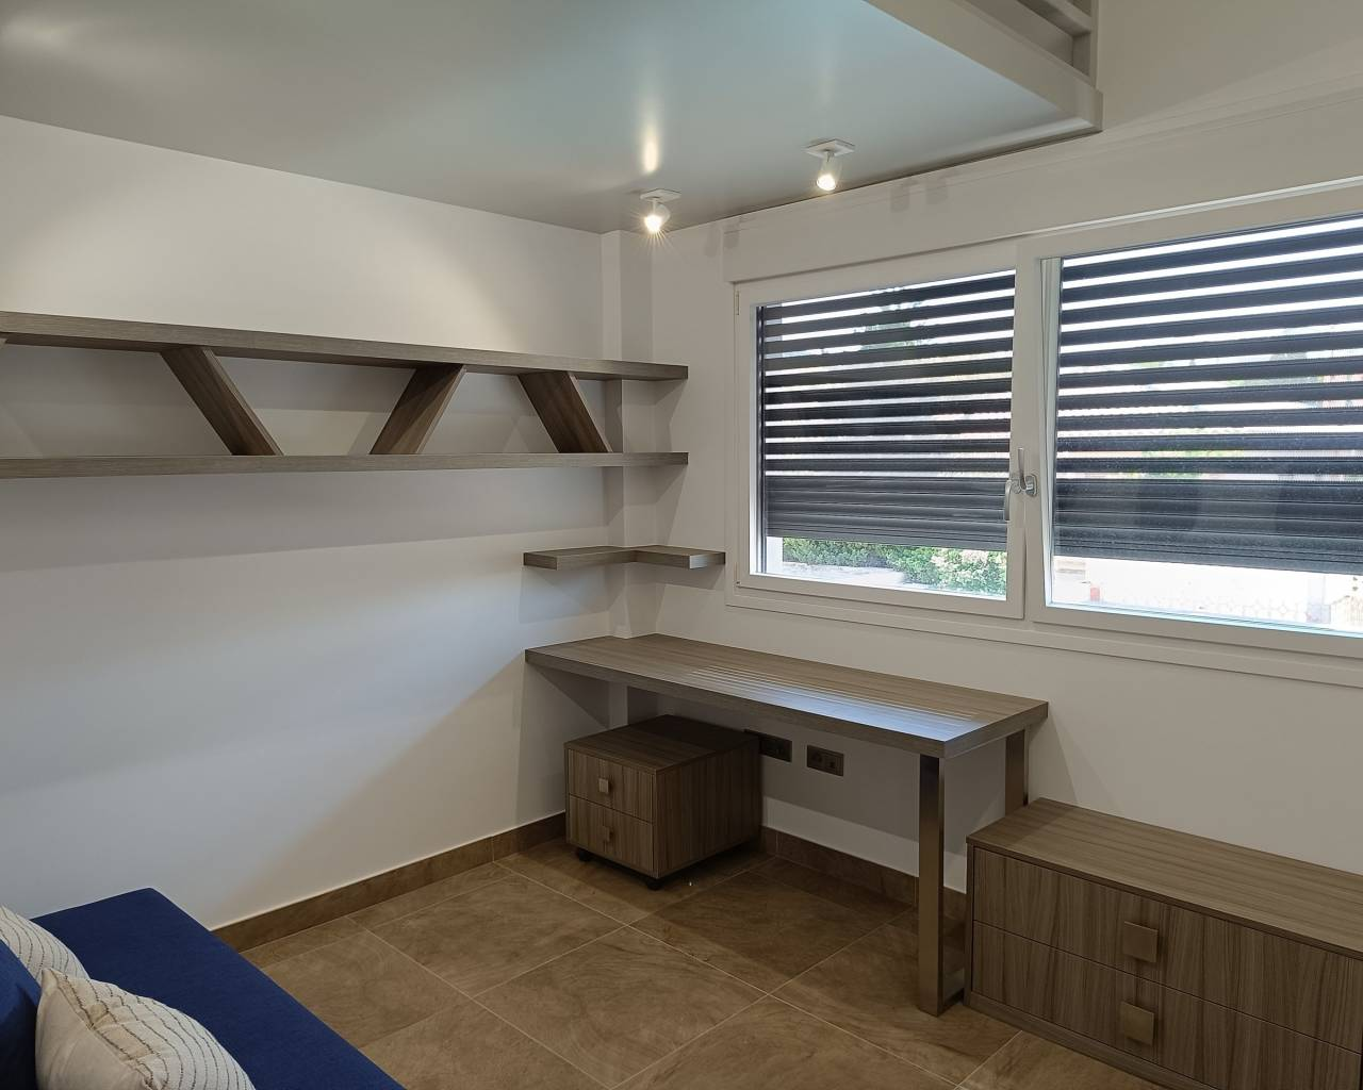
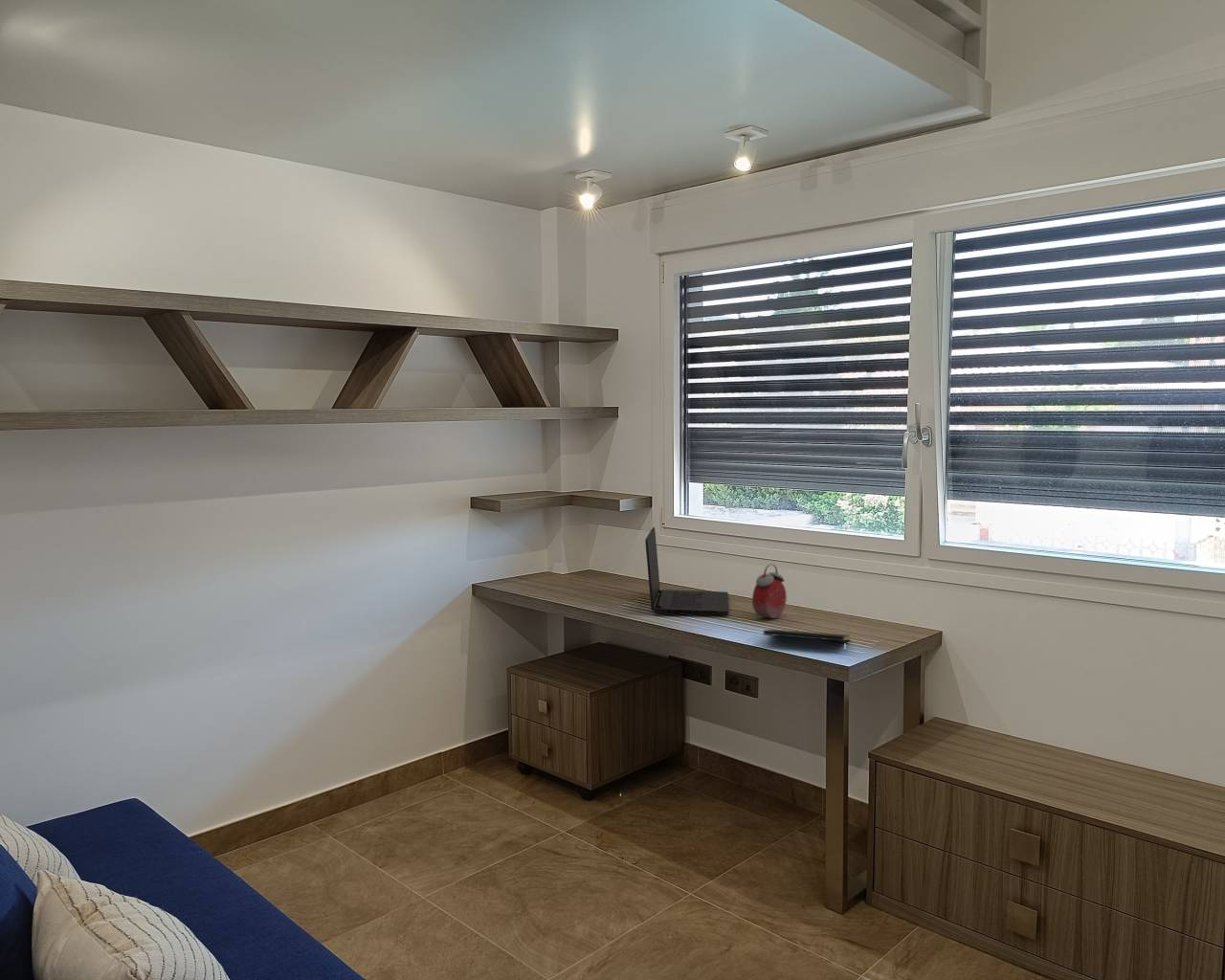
+ laptop [644,526,729,615]
+ alarm clock [751,563,788,619]
+ notepad [763,629,851,653]
